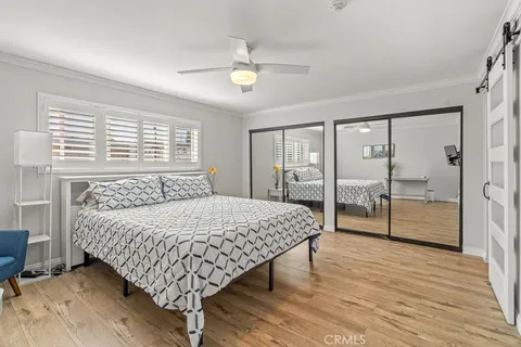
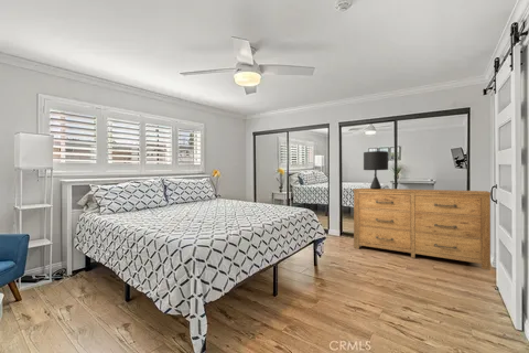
+ dresser [352,188,492,271]
+ lamp [363,150,389,190]
